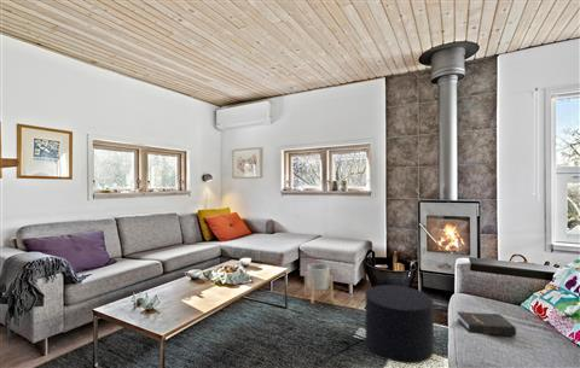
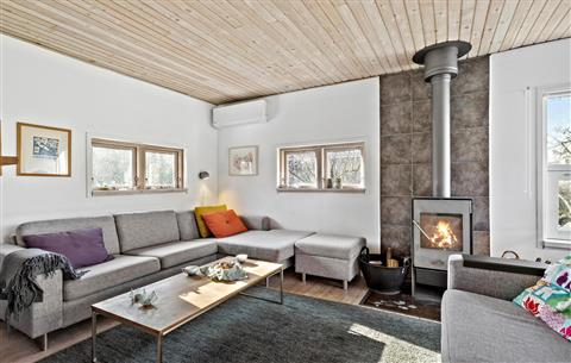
- planter [303,262,334,305]
- hardback book [457,310,517,337]
- stool [364,284,435,364]
